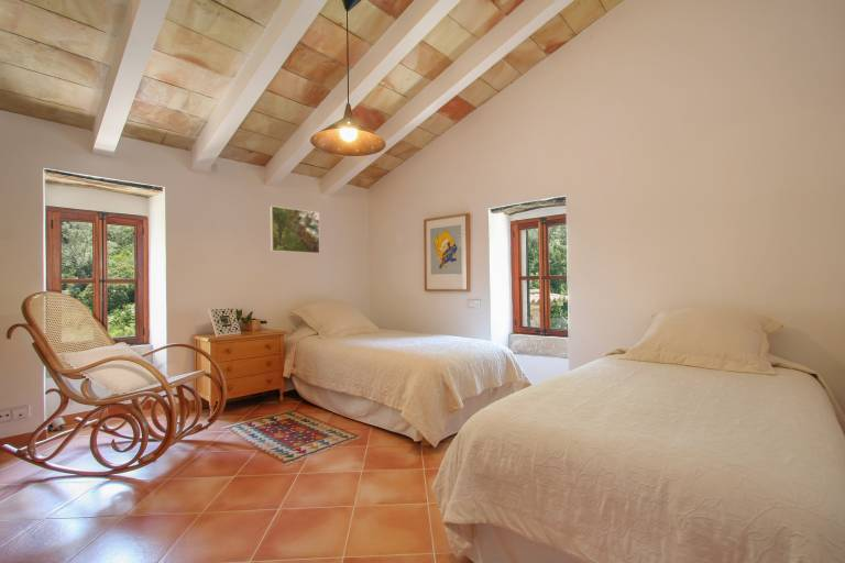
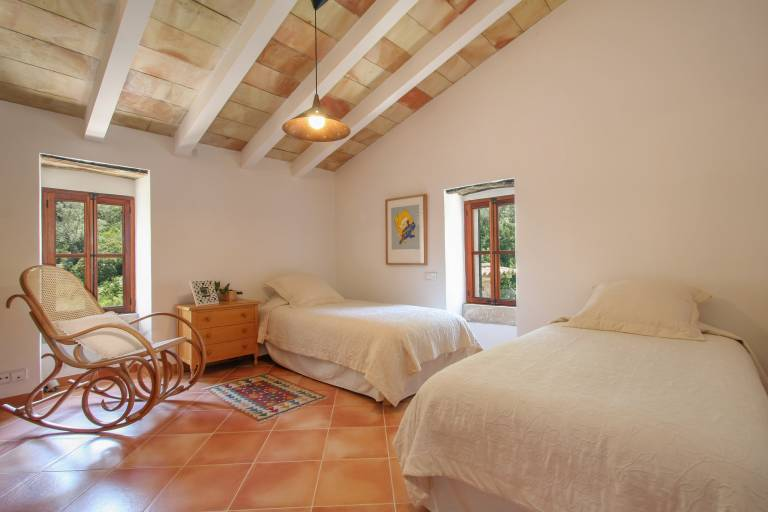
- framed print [270,205,321,255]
